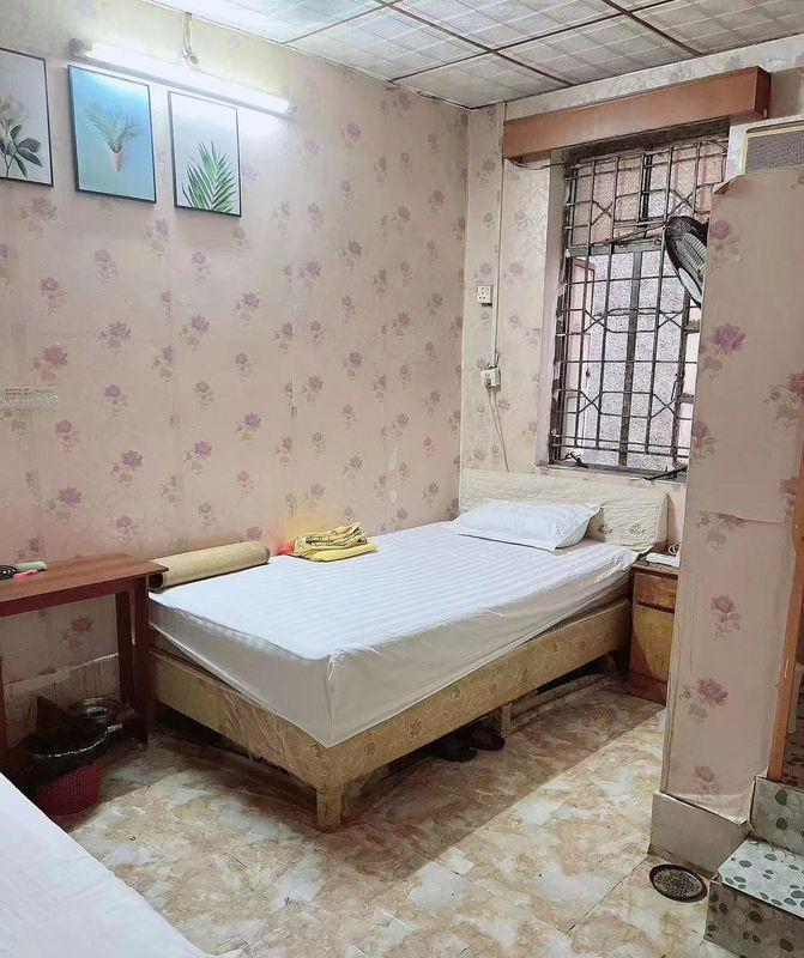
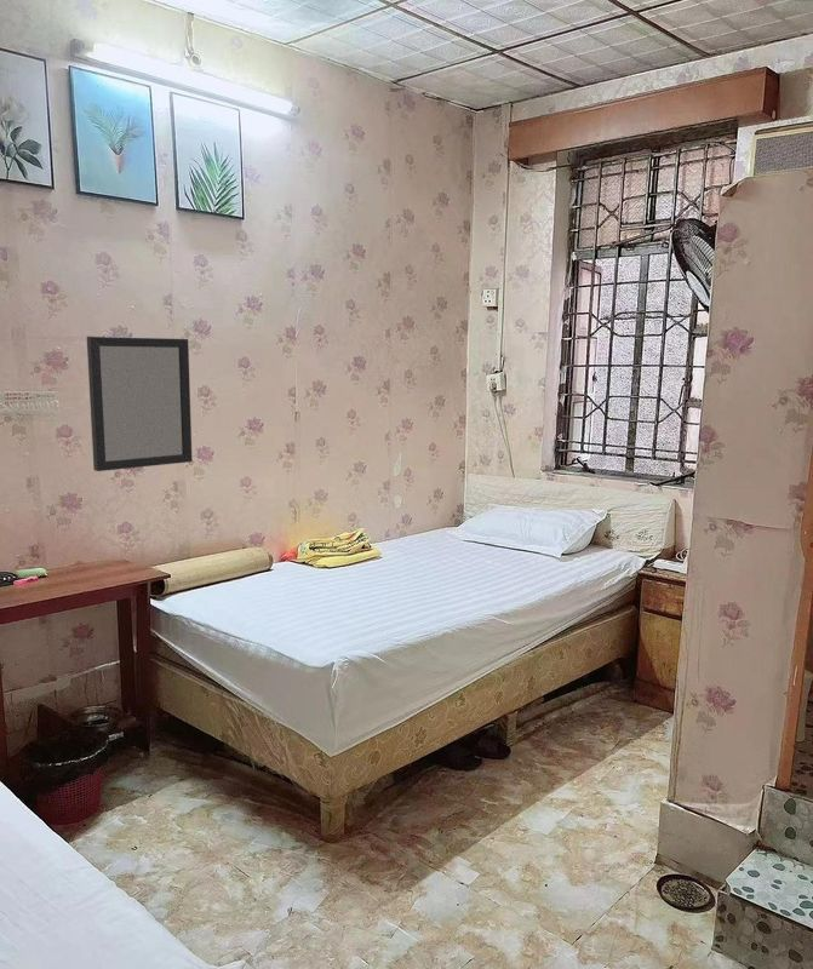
+ home mirror [86,336,194,472]
